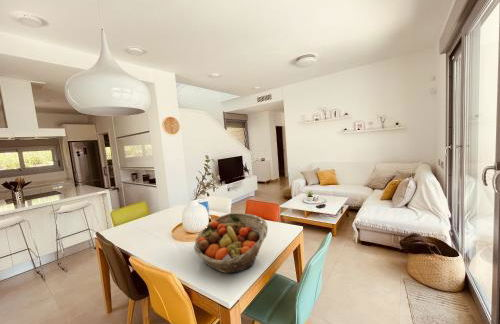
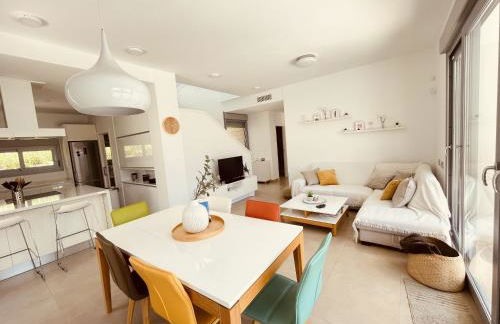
- fruit basket [193,212,269,274]
